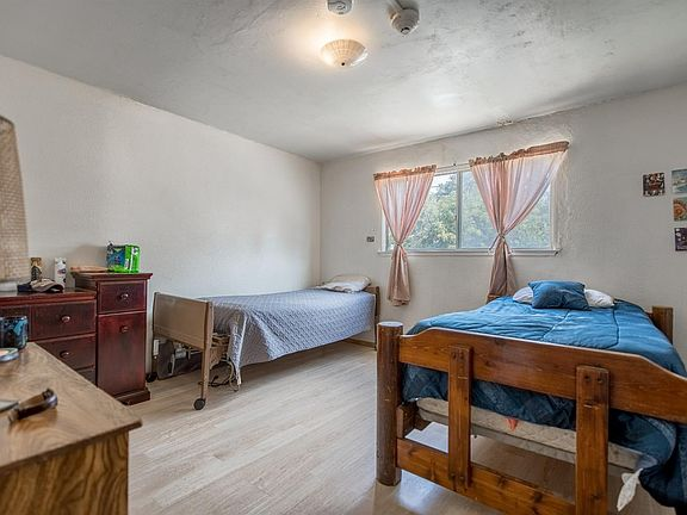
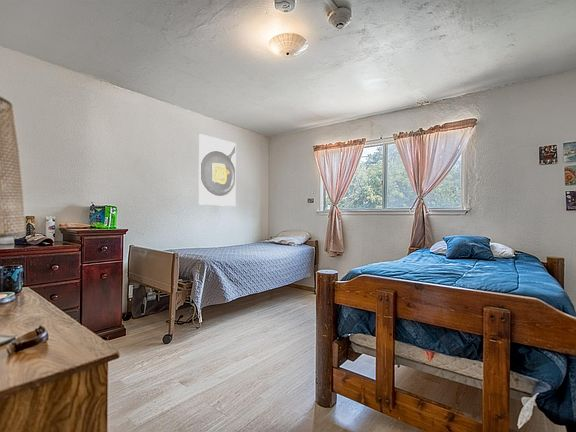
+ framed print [198,133,237,207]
